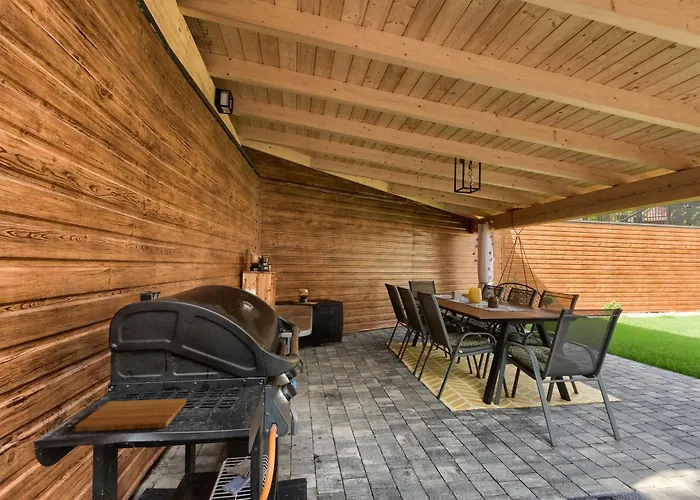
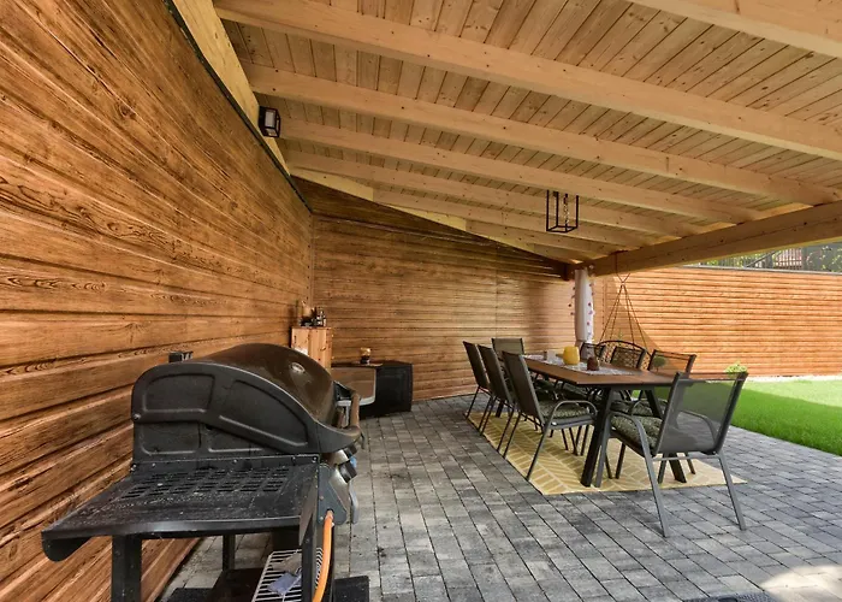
- cutting board [74,398,187,432]
